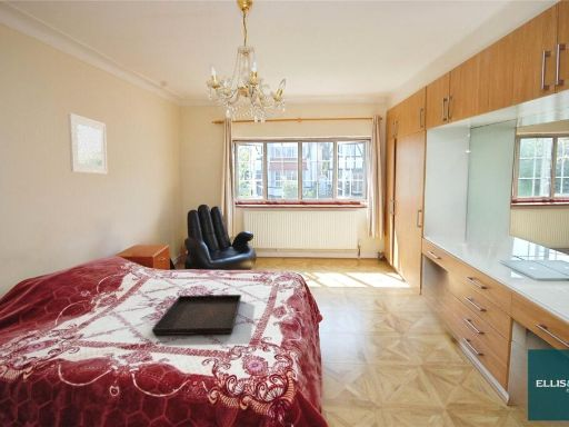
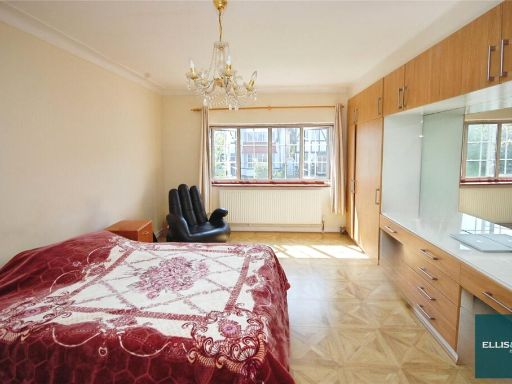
- serving tray [151,294,242,336]
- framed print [67,112,109,175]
